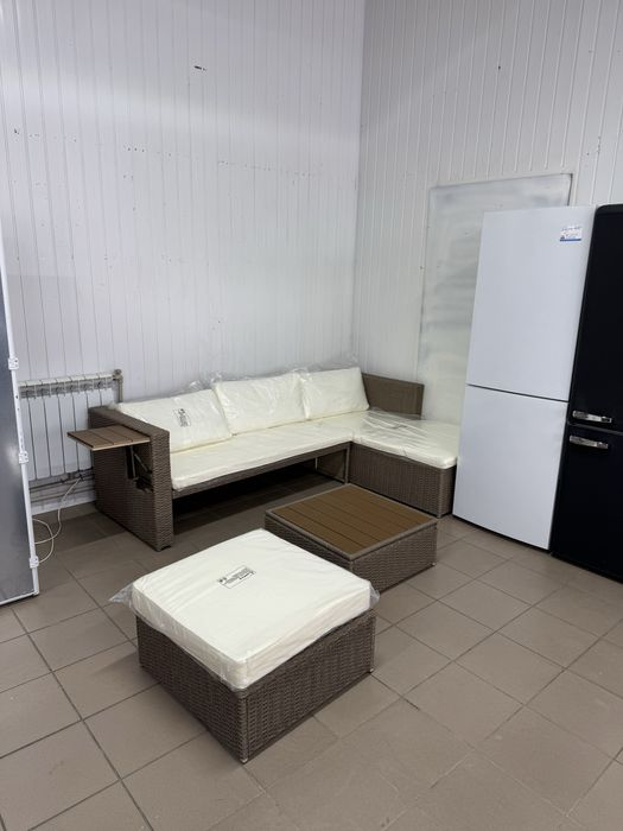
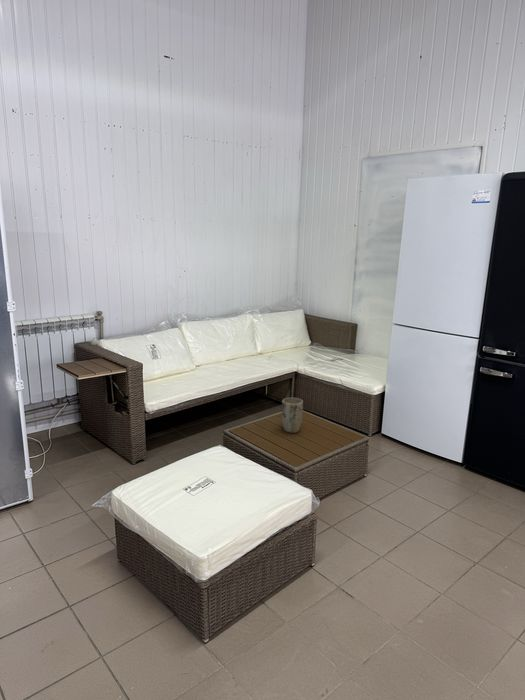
+ plant pot [281,397,304,434]
